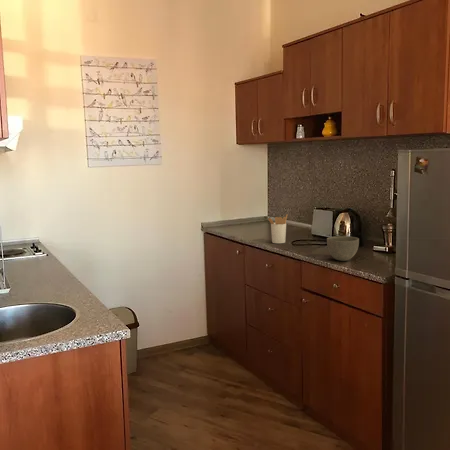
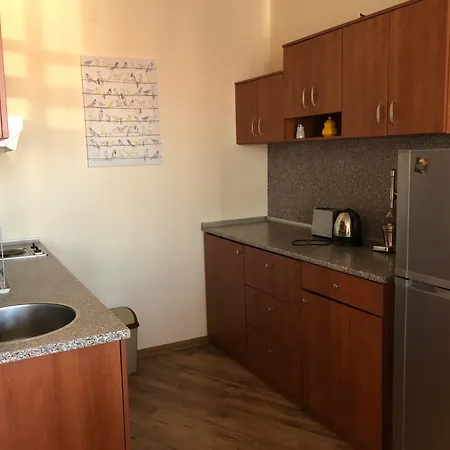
- bowl [326,235,360,262]
- utensil holder [267,214,288,244]
